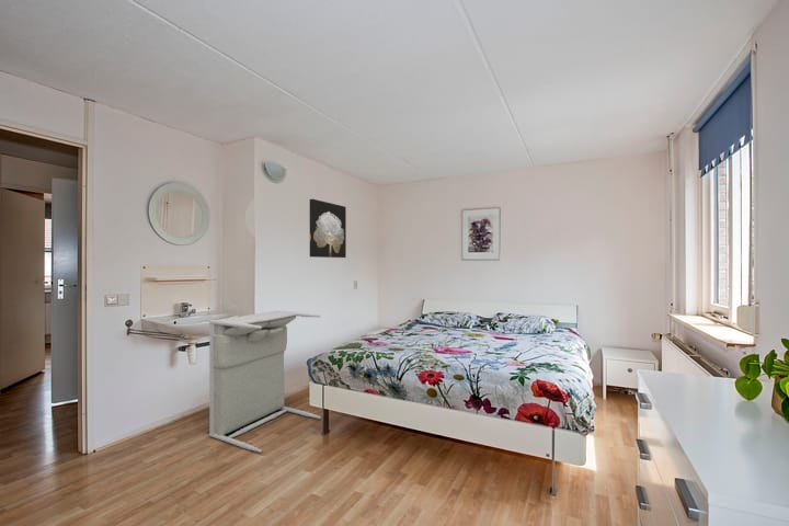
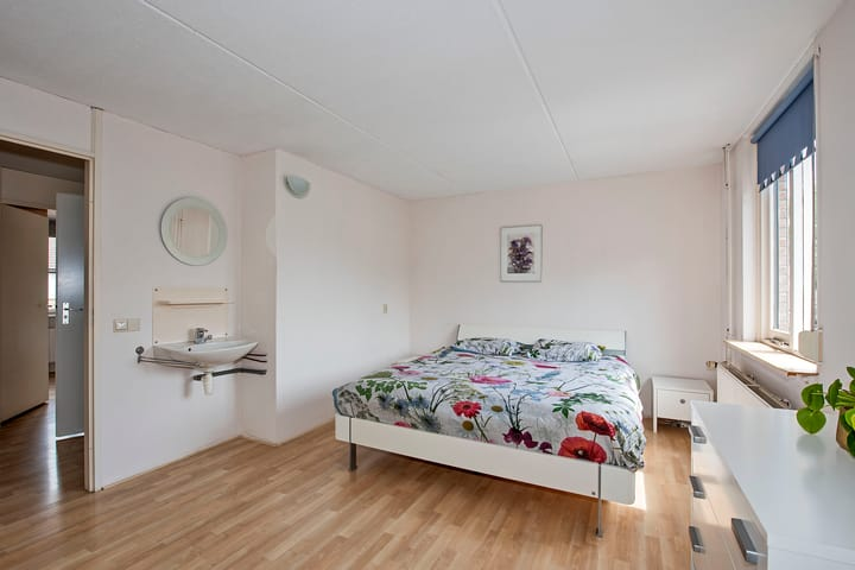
- laundry hamper [208,309,321,454]
- wall art [308,198,347,259]
